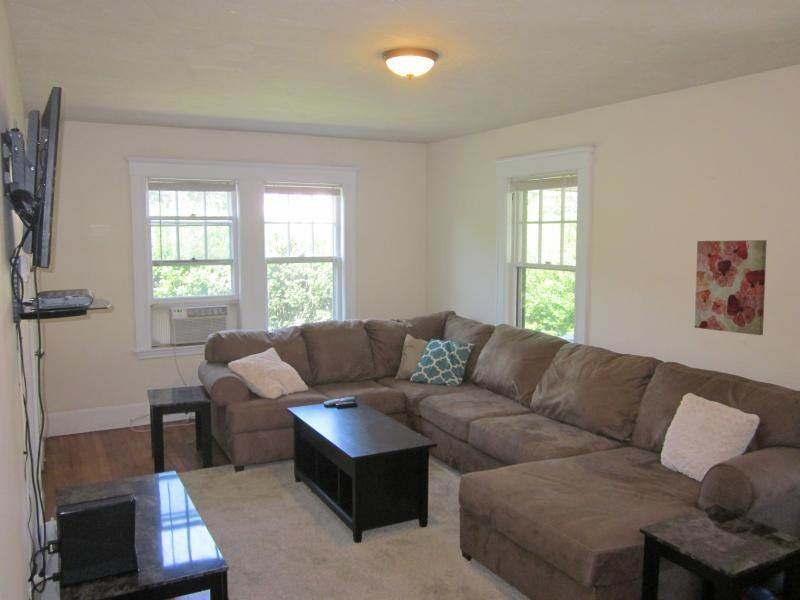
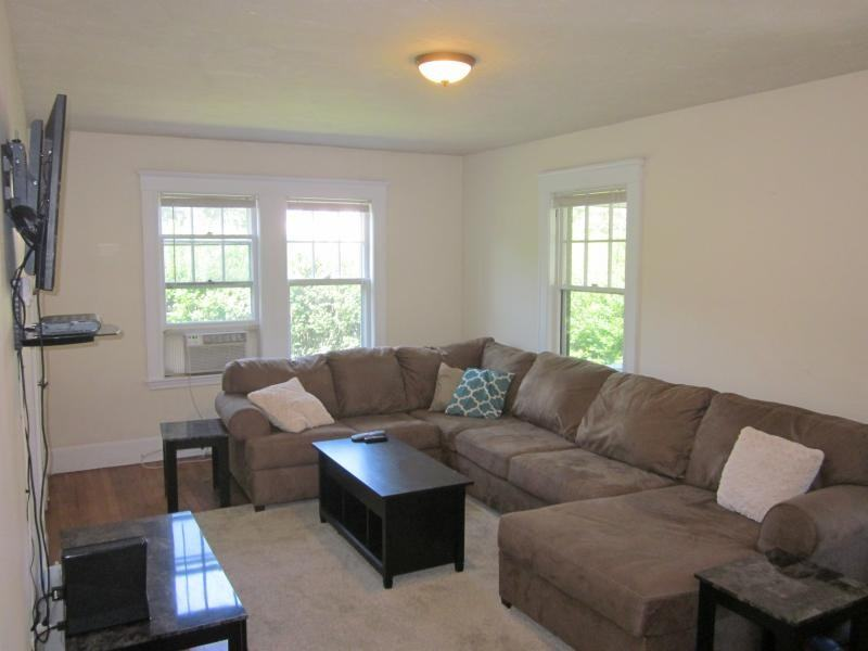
- wall art [694,239,768,336]
